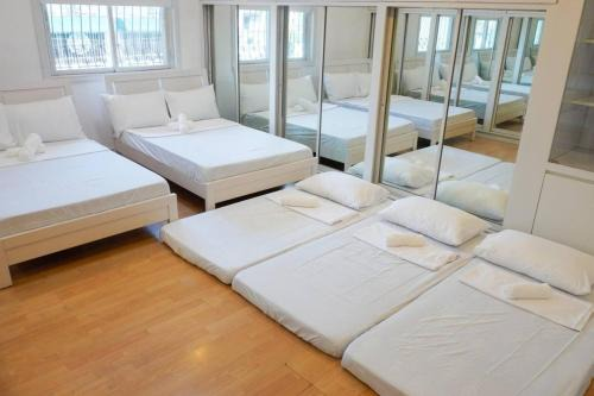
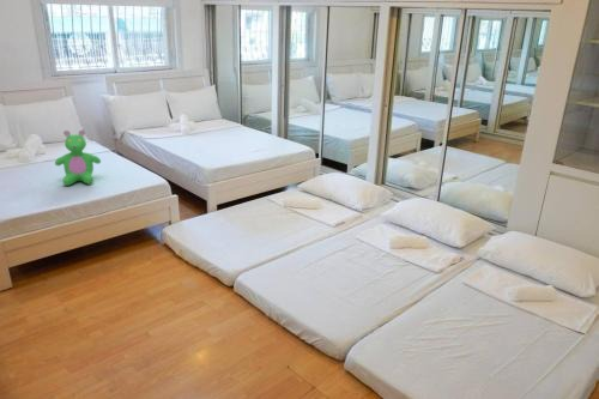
+ teddy bear [54,128,102,187]
